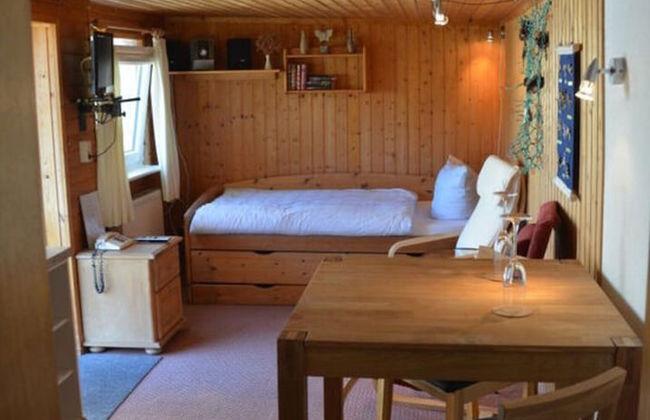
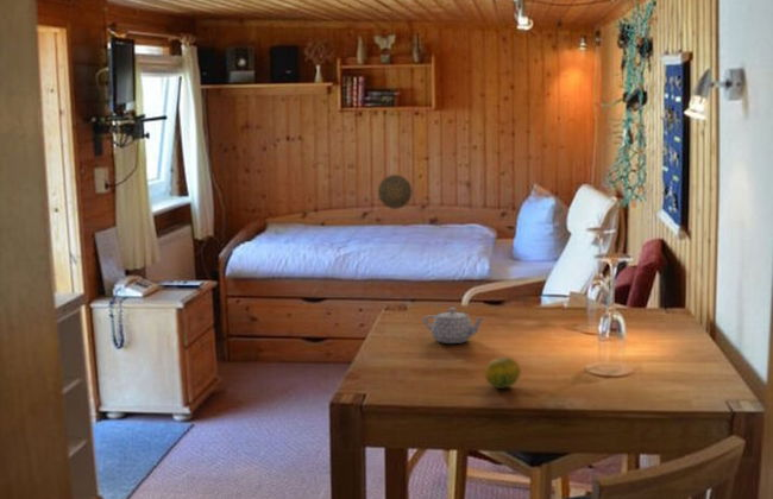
+ decorative plate [377,173,414,210]
+ teapot [423,307,486,345]
+ fruit [483,356,522,390]
